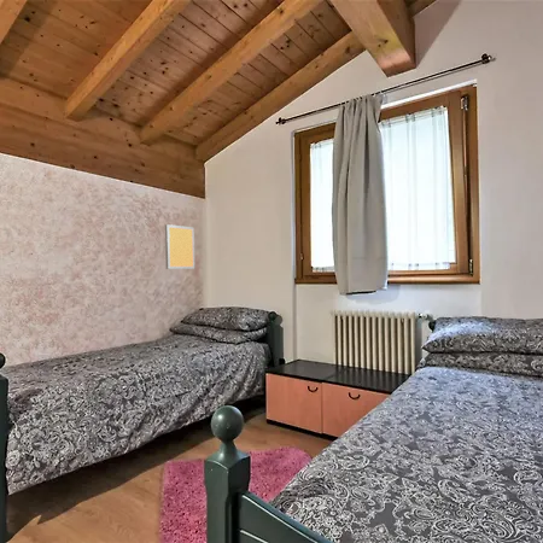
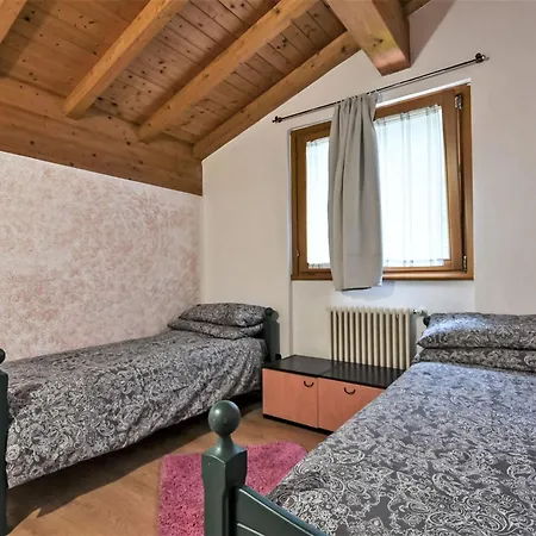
- wall art [164,223,195,270]
